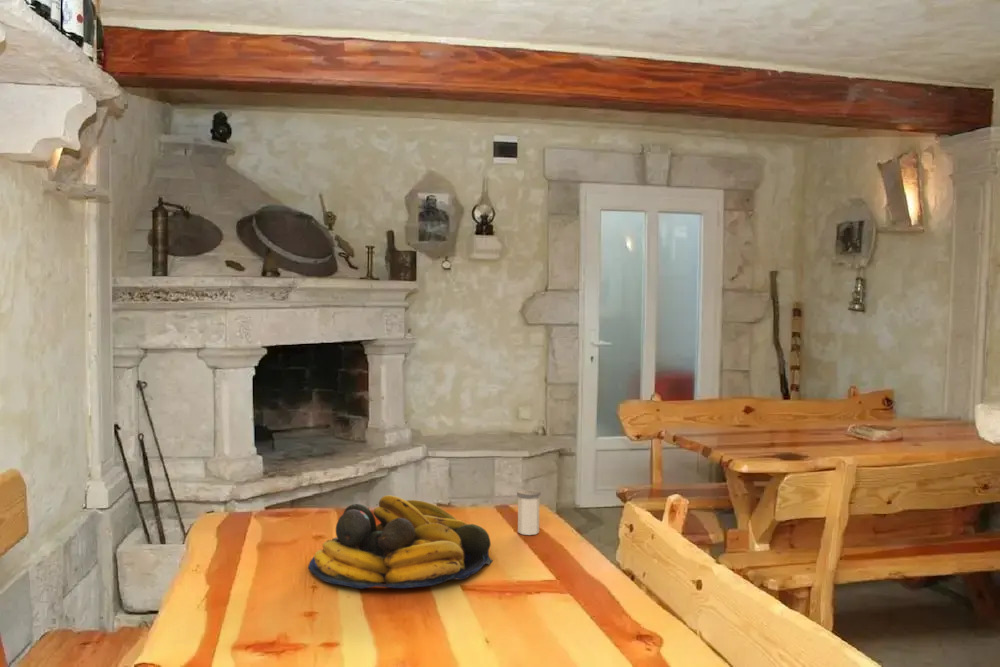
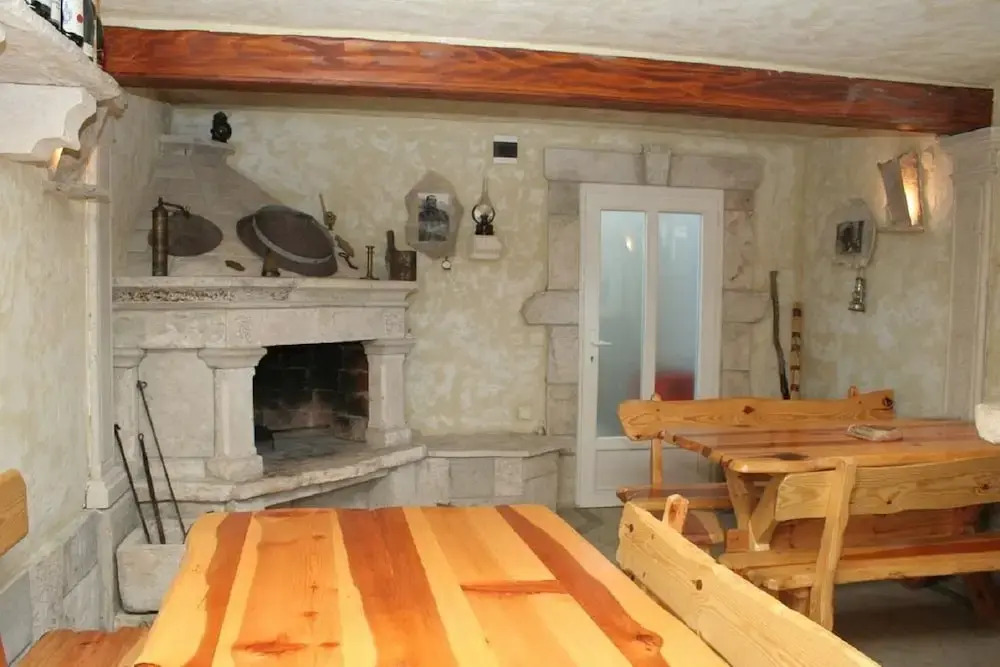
- salt shaker [516,489,542,536]
- fruit bowl [307,494,493,590]
